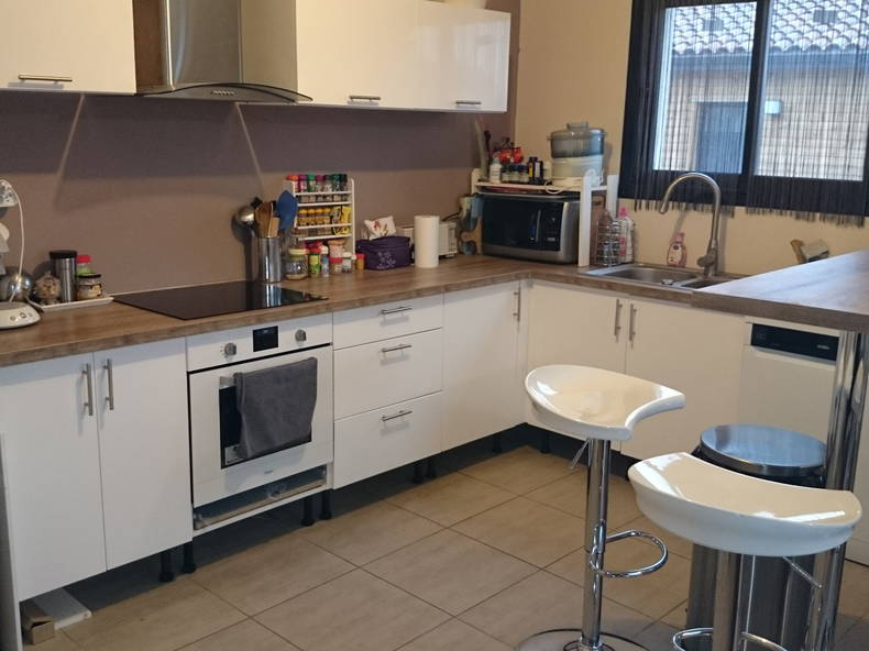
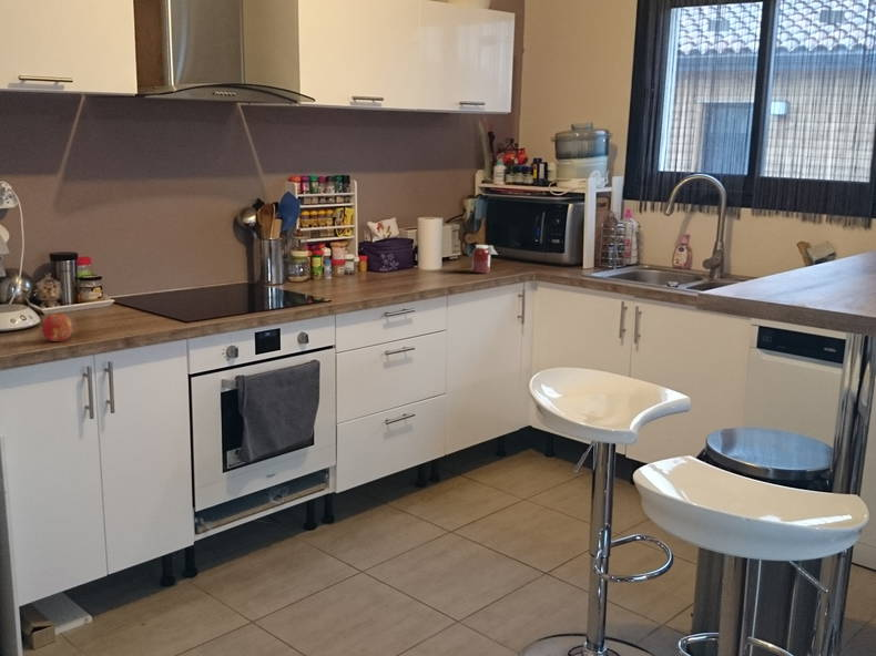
+ fruit [41,311,73,342]
+ jar [471,244,498,274]
